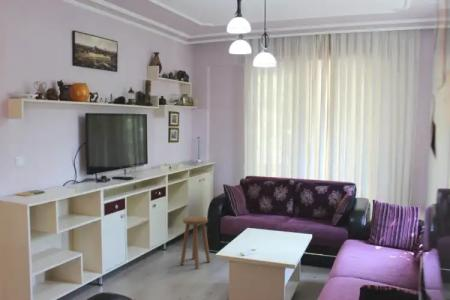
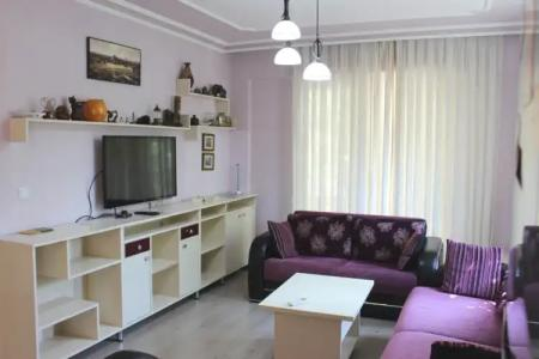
- stool [179,215,211,269]
